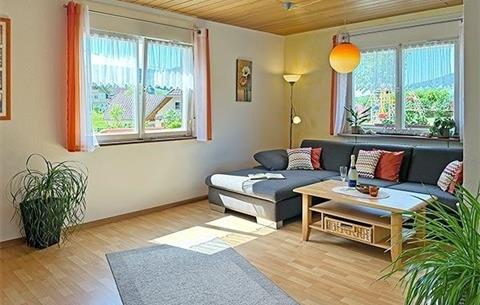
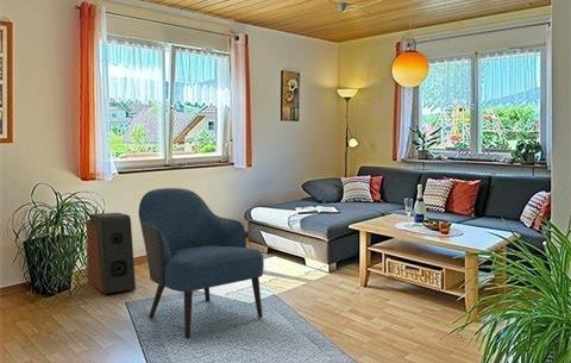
+ speaker [86,212,137,295]
+ armchair [138,187,265,340]
